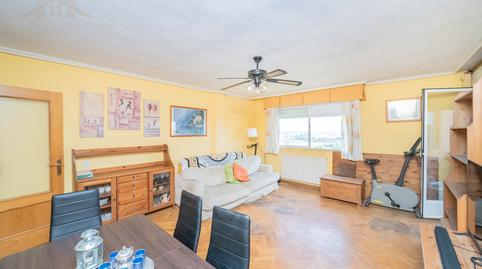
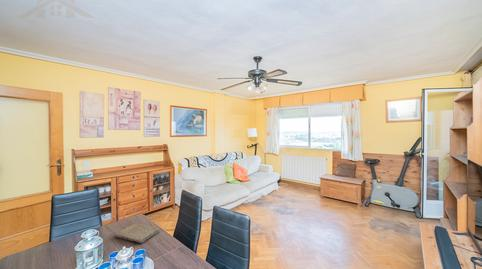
+ book [114,222,161,244]
